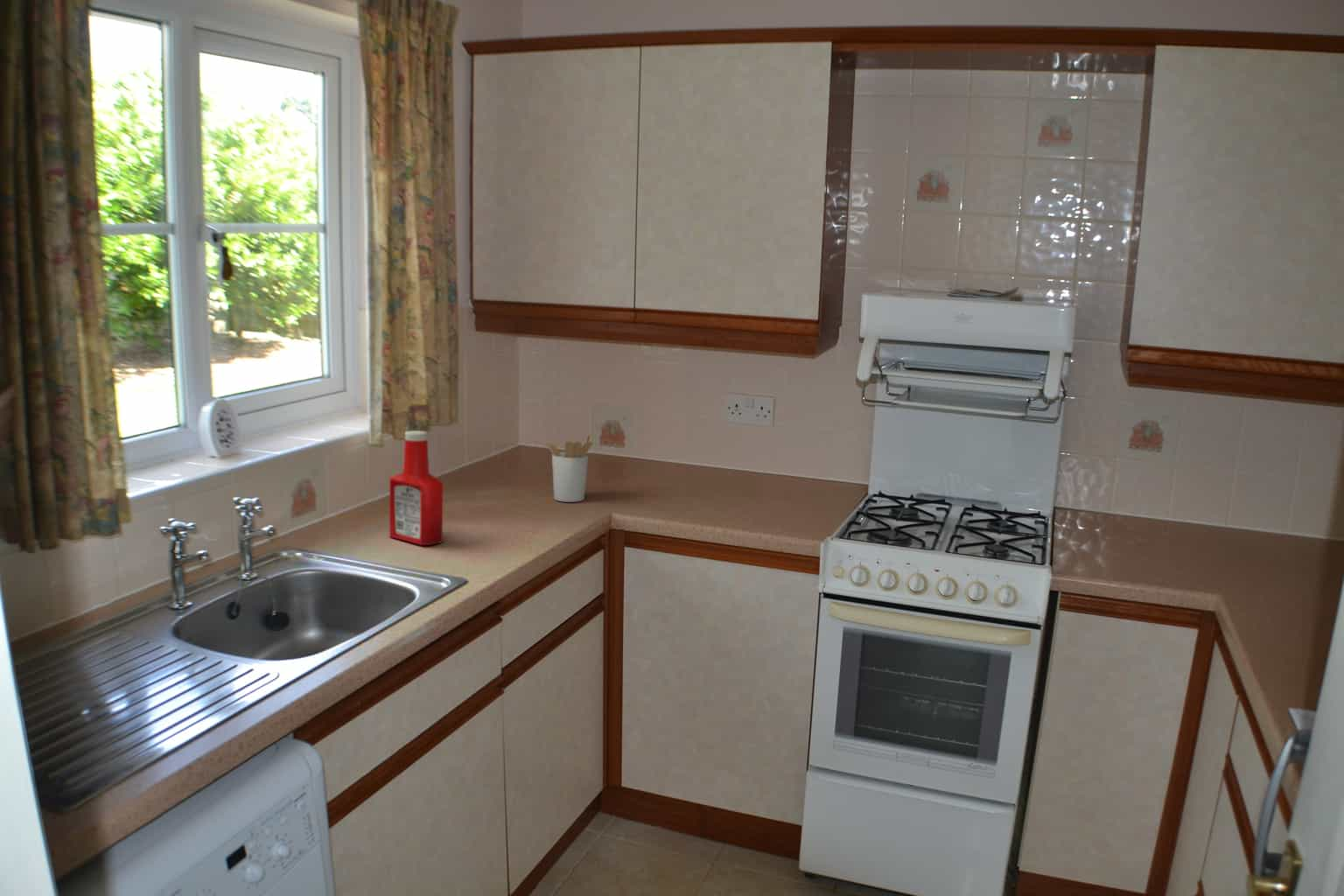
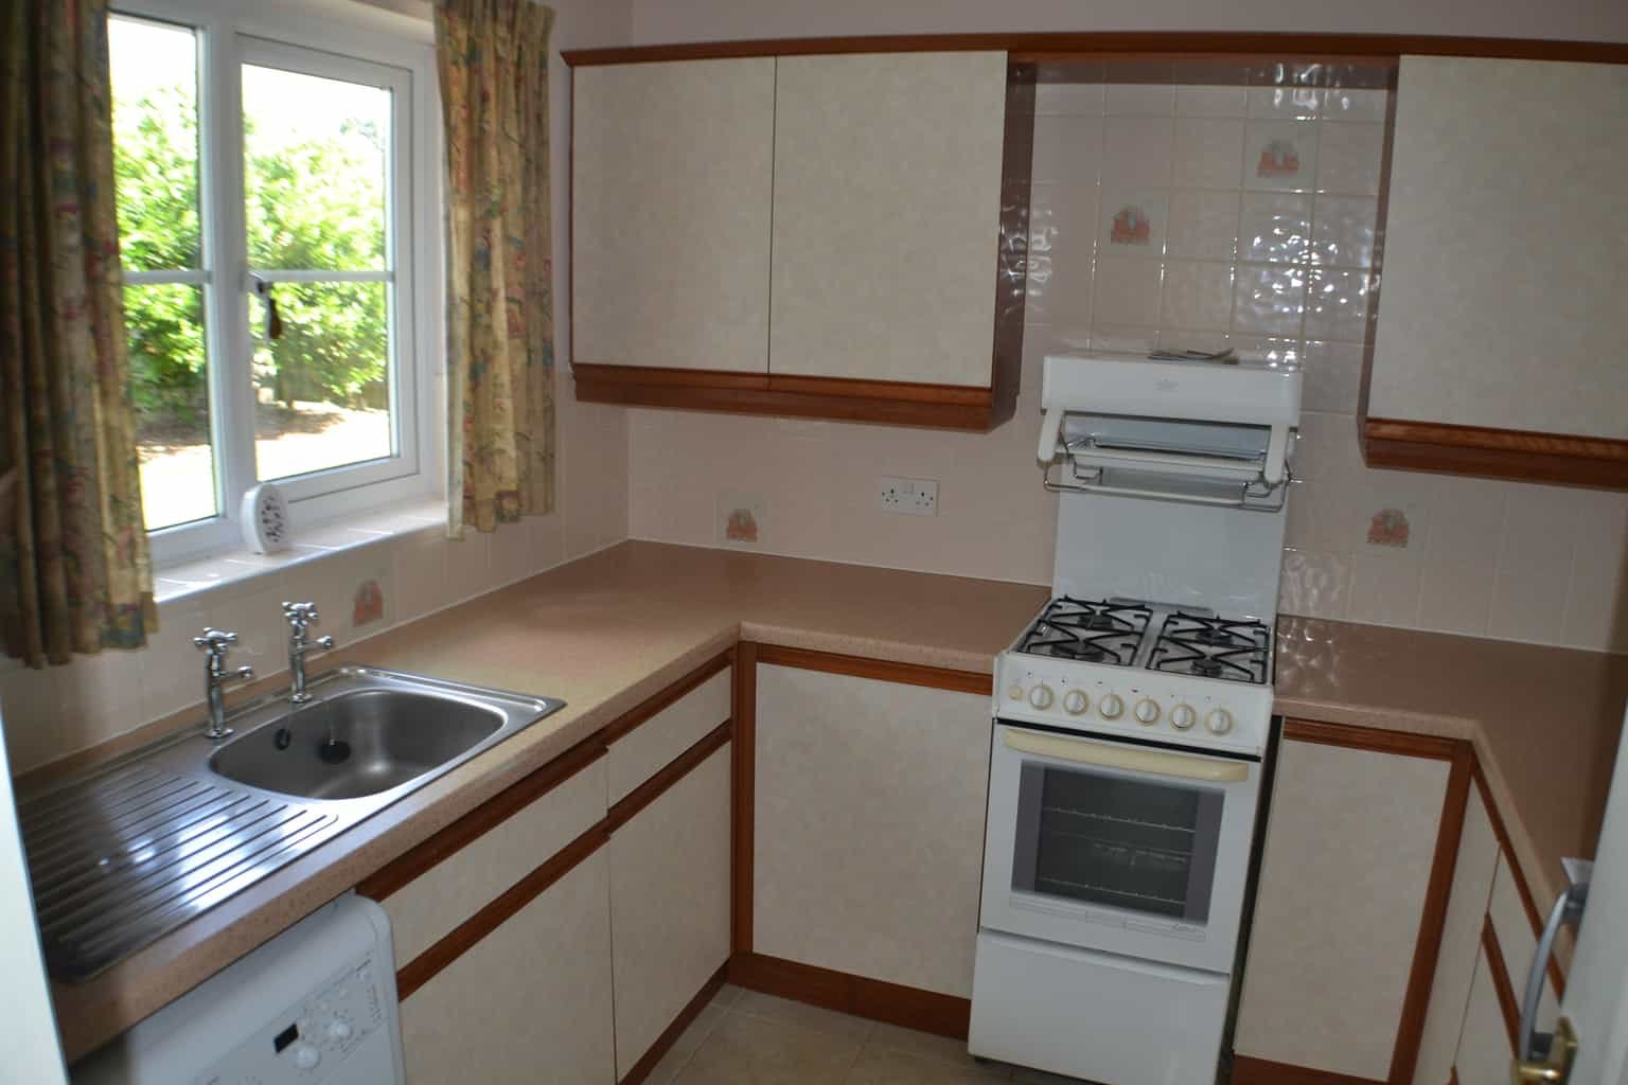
- soap bottle [388,430,444,546]
- utensil holder [546,433,593,503]
